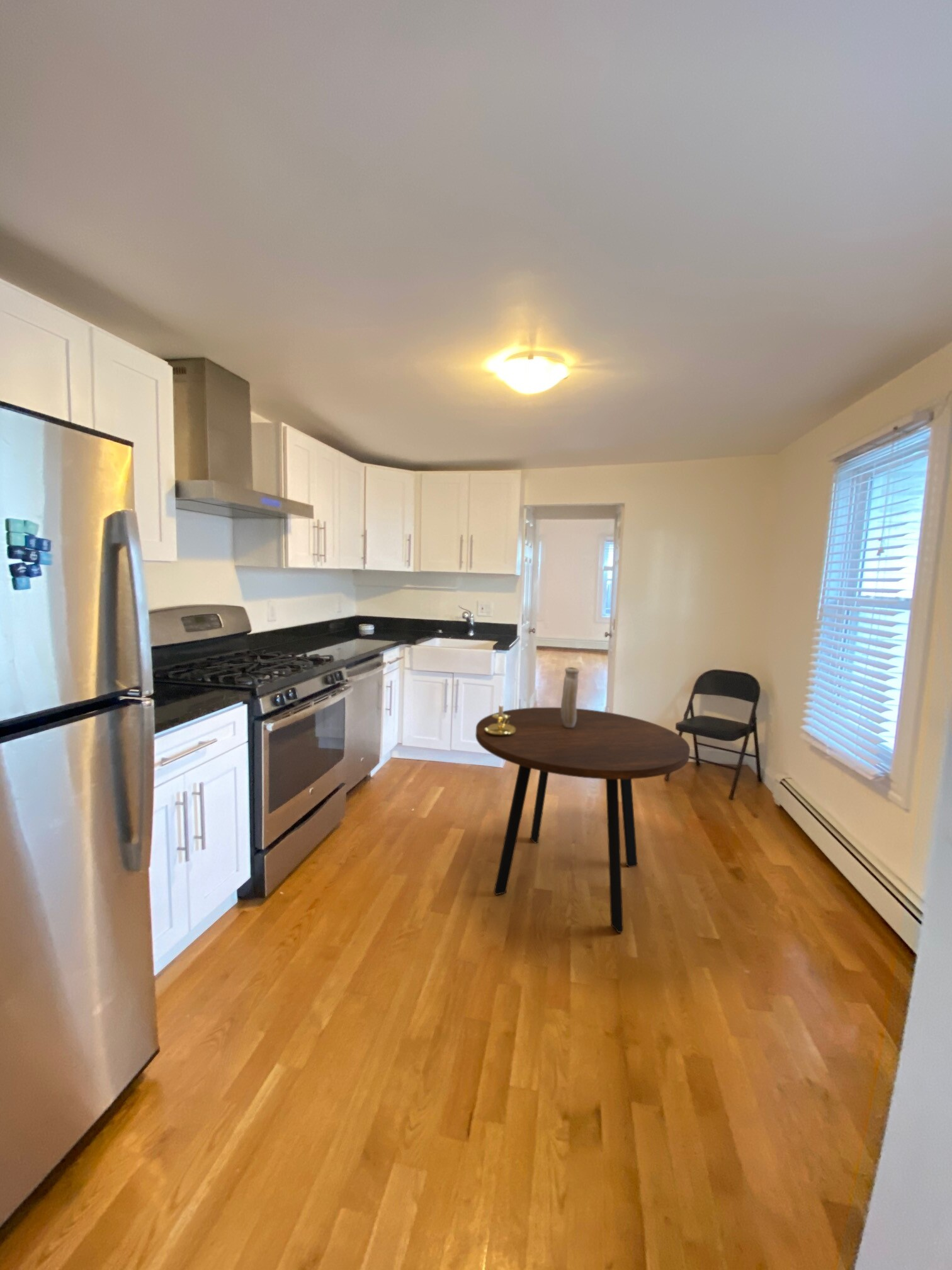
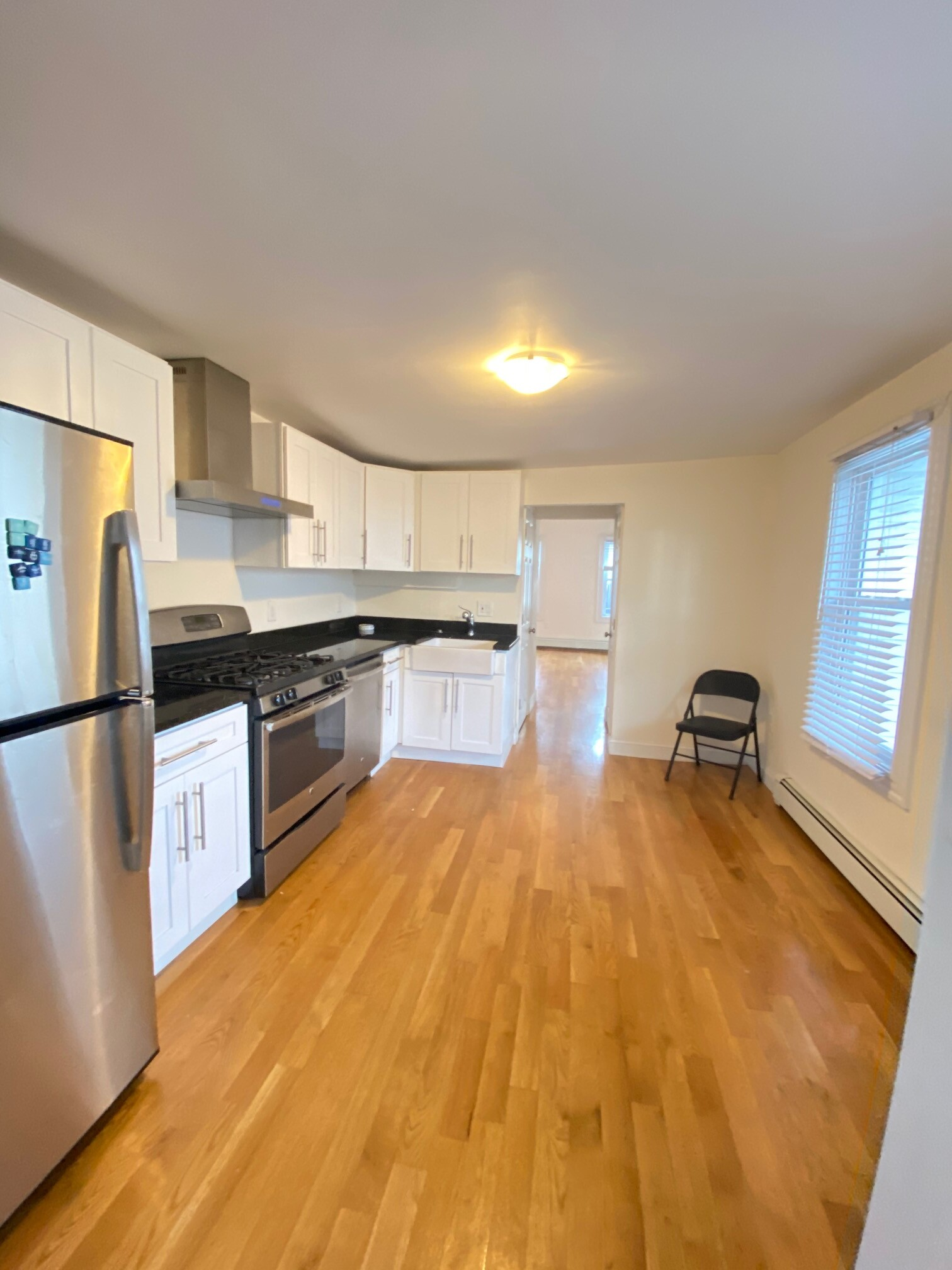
- vase [560,666,580,728]
- dining table [475,707,691,934]
- candle holder [484,696,516,736]
